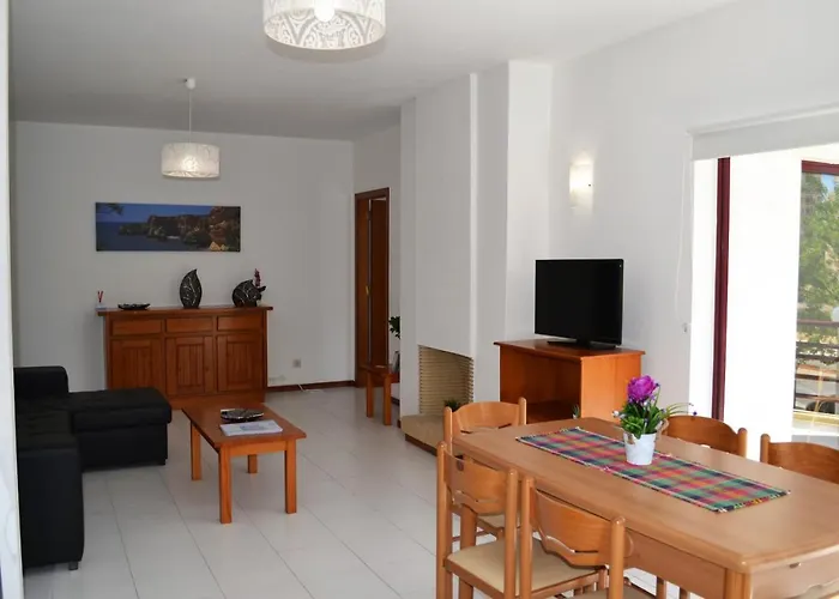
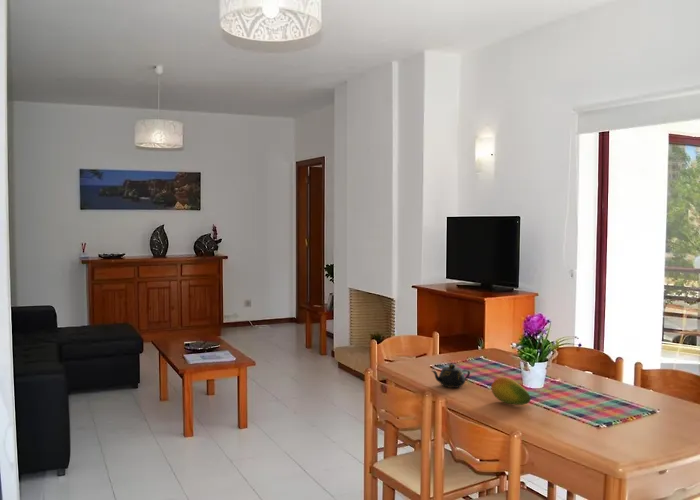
+ teapot [431,363,471,389]
+ fruit [490,376,532,406]
